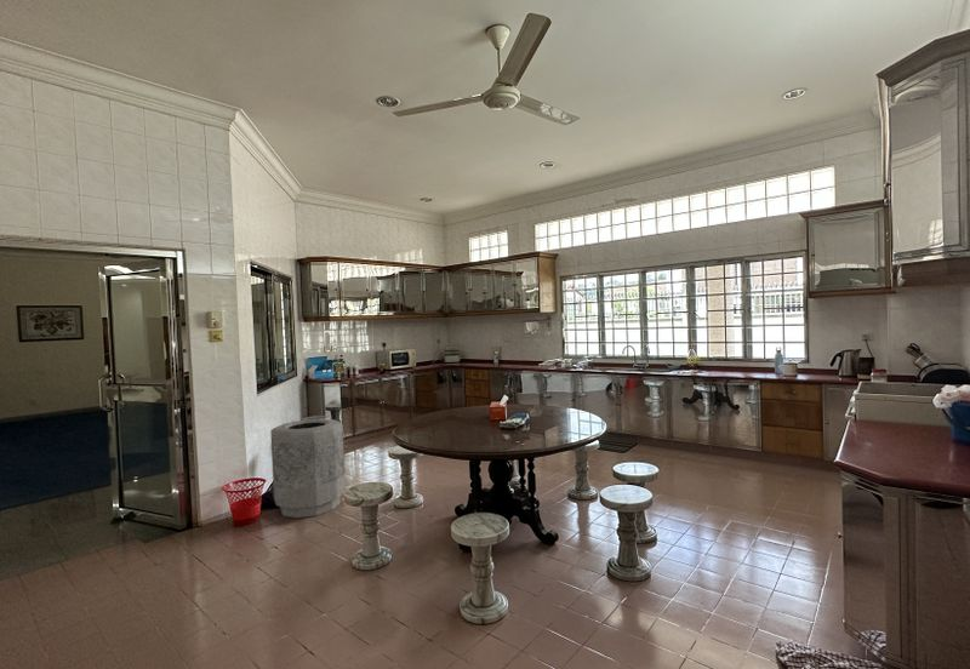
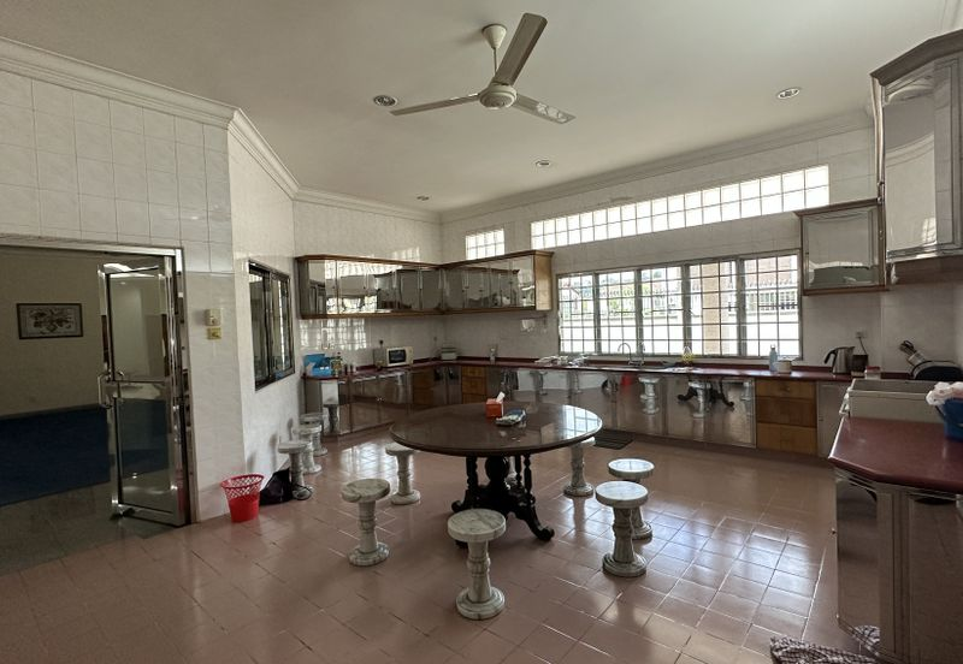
- trash can [269,418,347,519]
